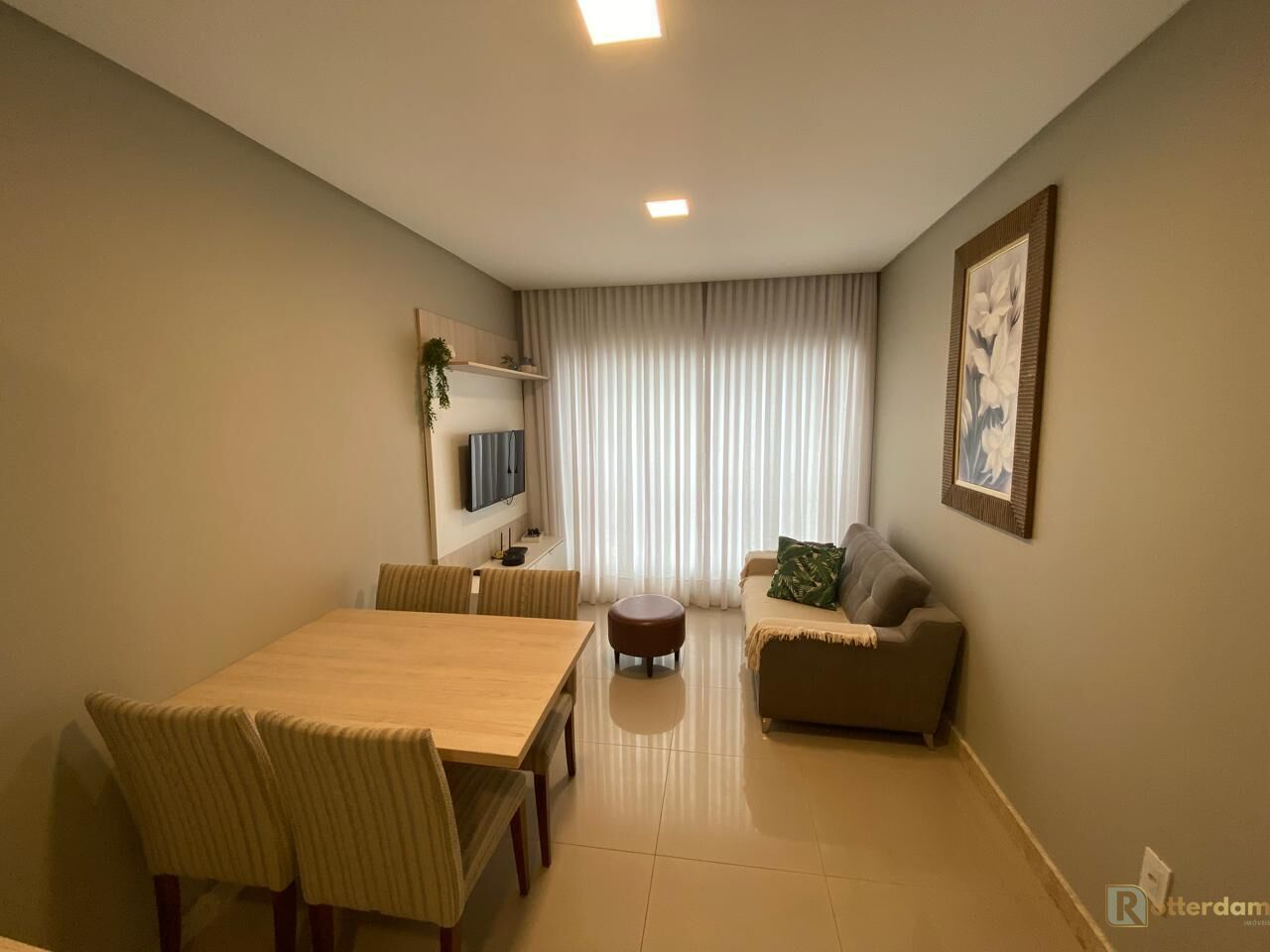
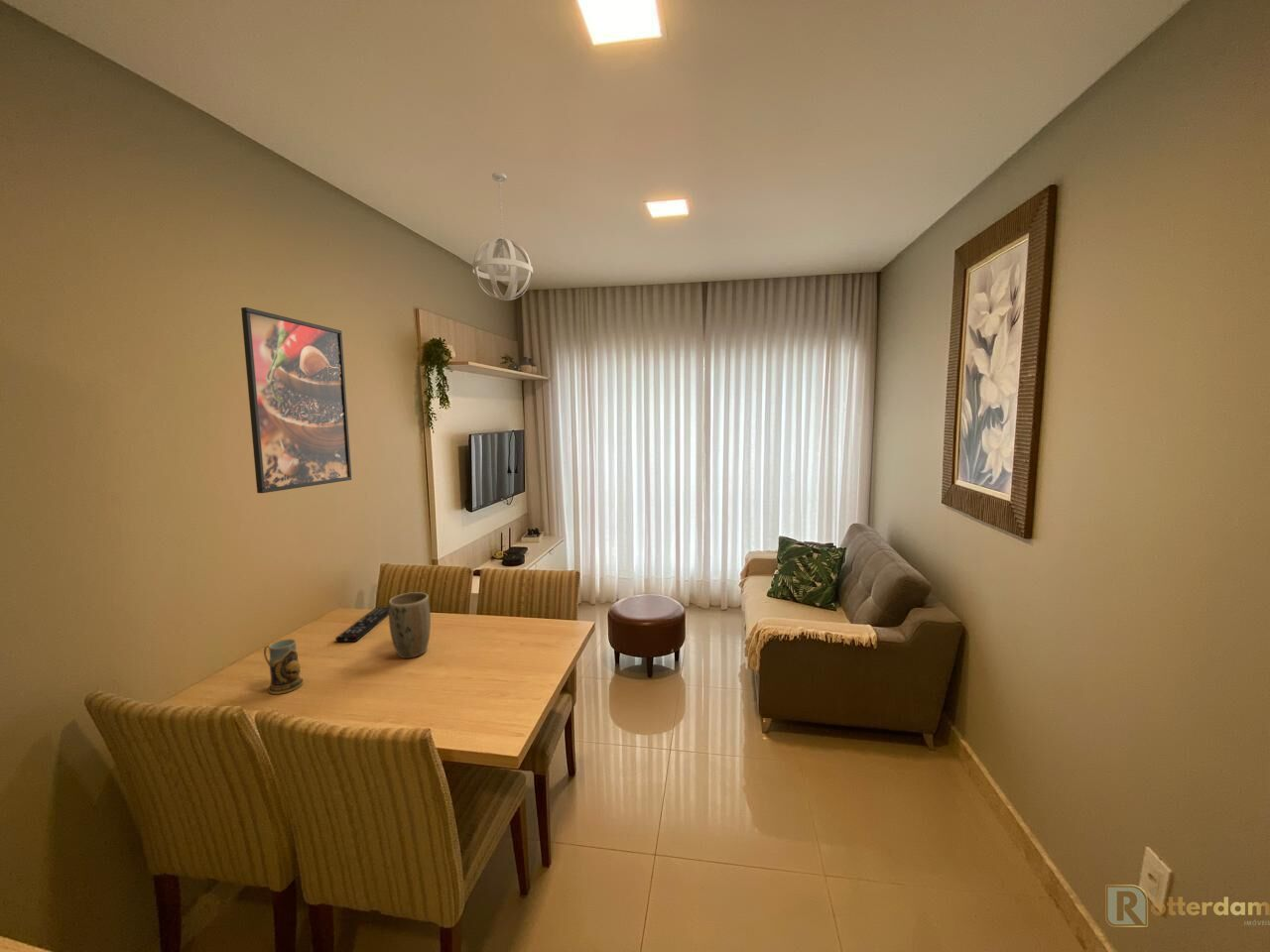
+ pendant light [471,172,534,301]
+ mug [263,638,305,695]
+ remote control [334,606,389,643]
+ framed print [240,306,352,494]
+ plant pot [388,591,432,659]
